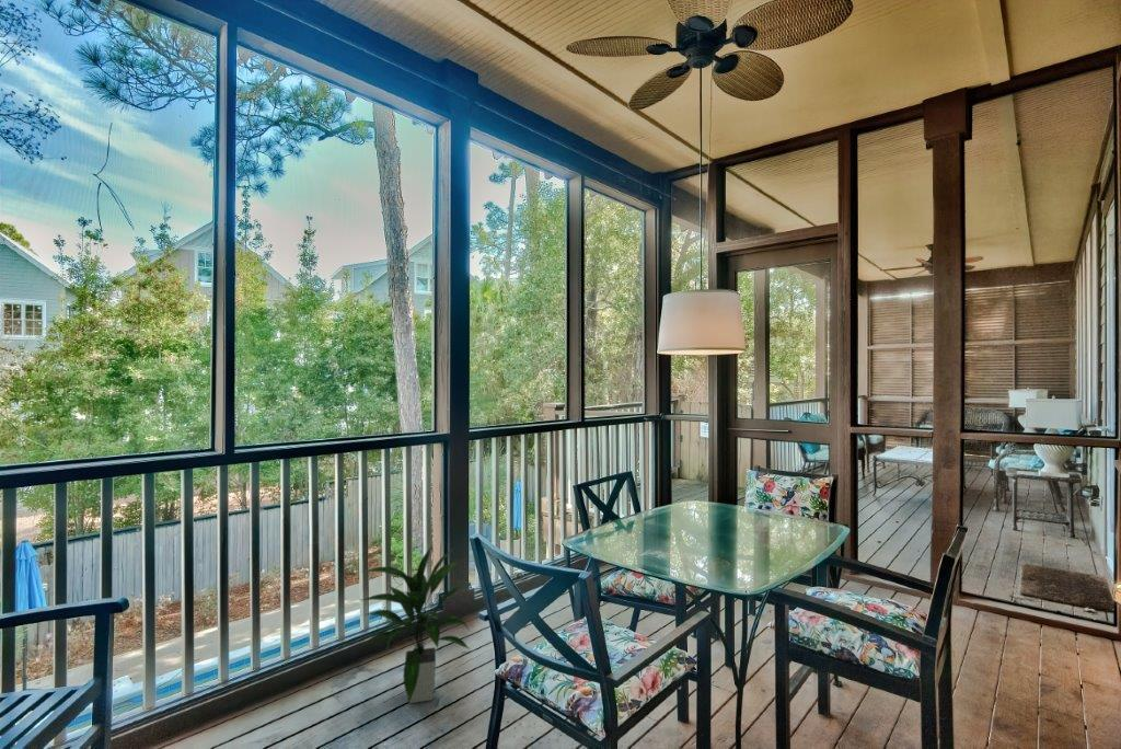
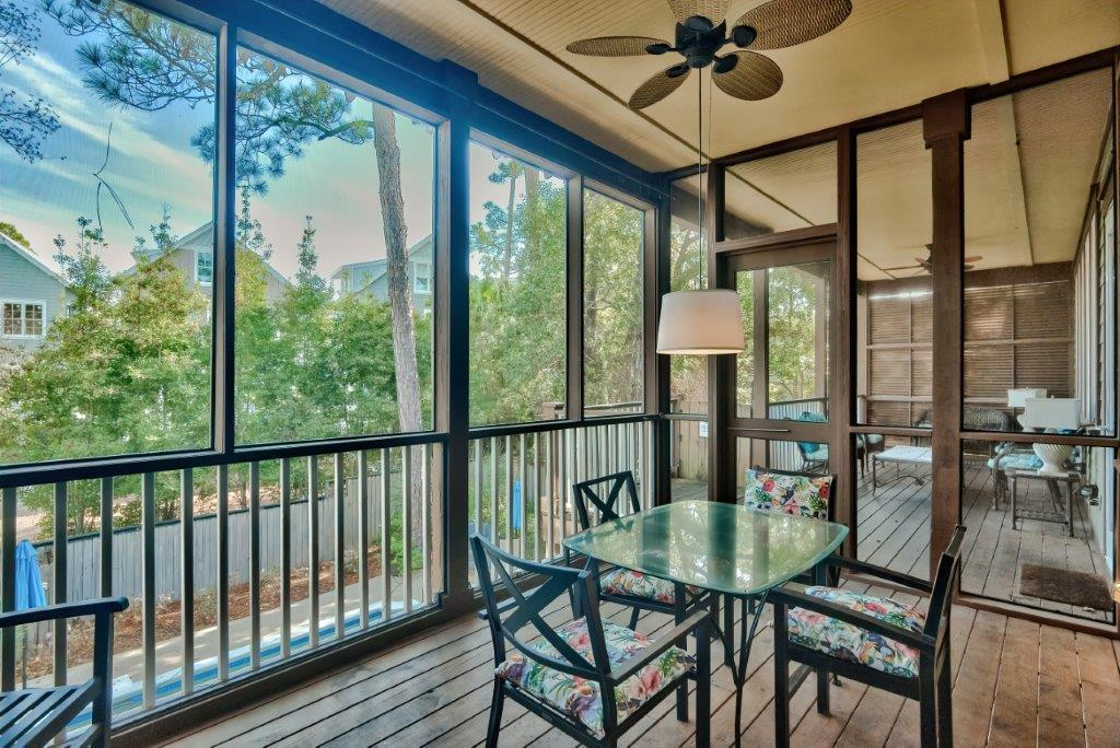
- indoor plant [360,545,472,704]
